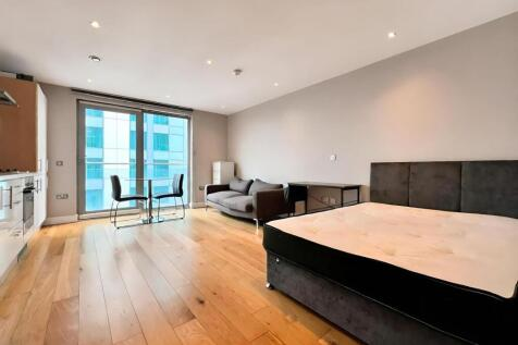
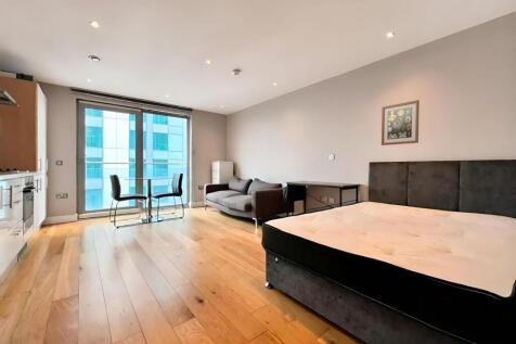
+ wall art [380,99,421,146]
